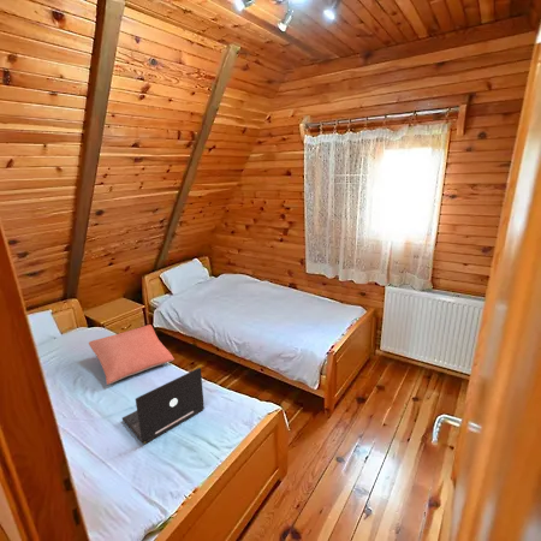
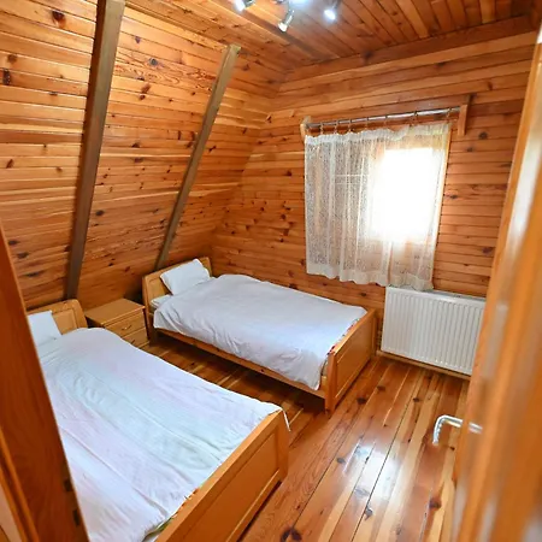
- laptop [121,367,206,446]
- pillow [88,323,176,386]
